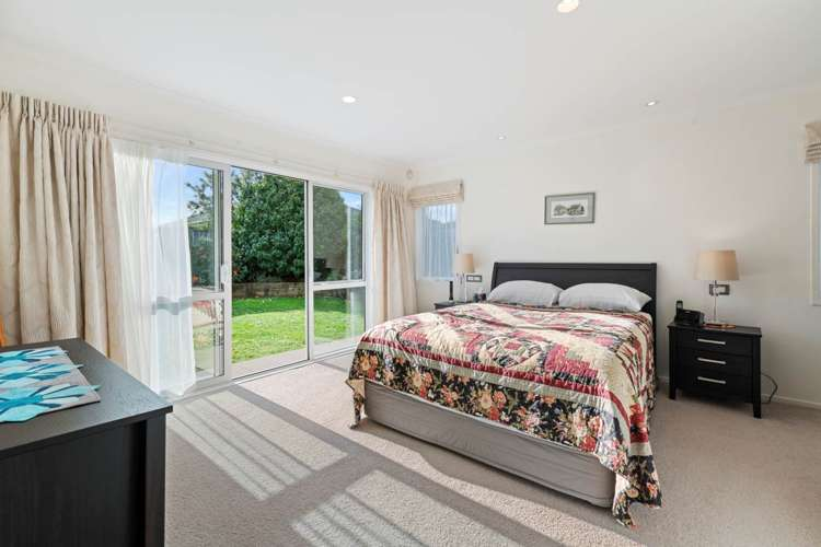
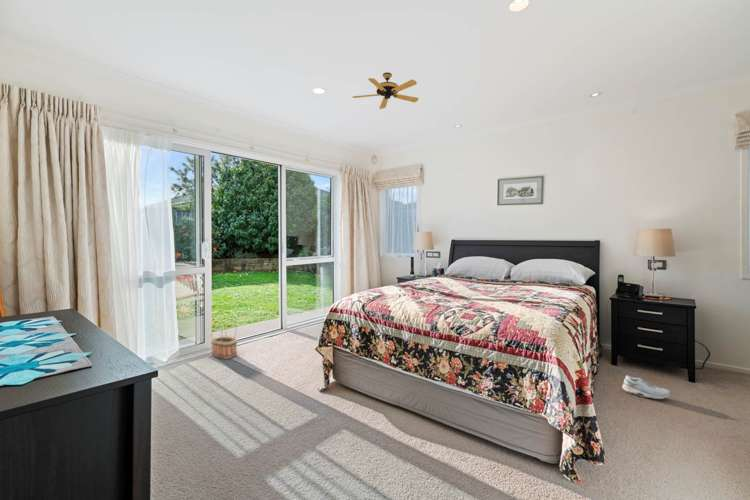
+ basket [210,318,238,360]
+ ceiling fan [351,71,419,110]
+ shoe [621,375,671,400]
